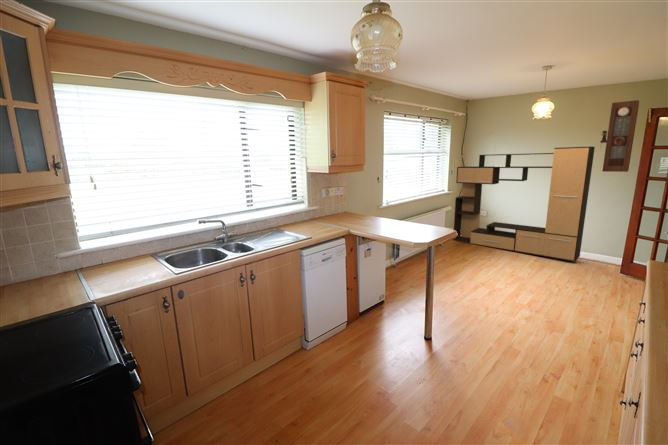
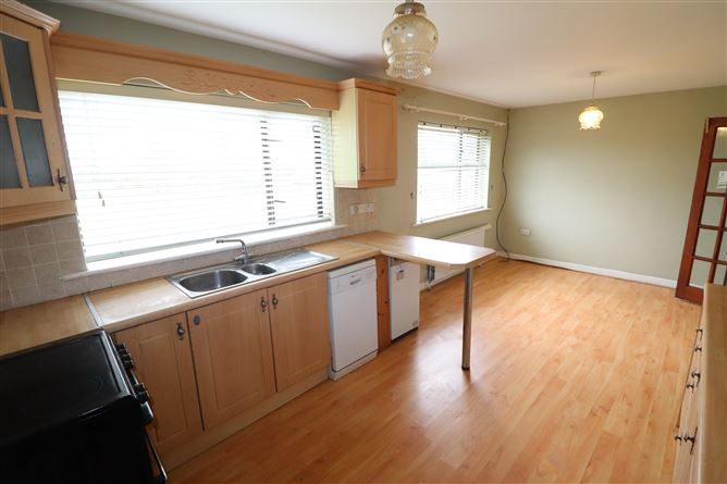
- media console [452,145,596,263]
- pendulum clock [599,99,640,173]
